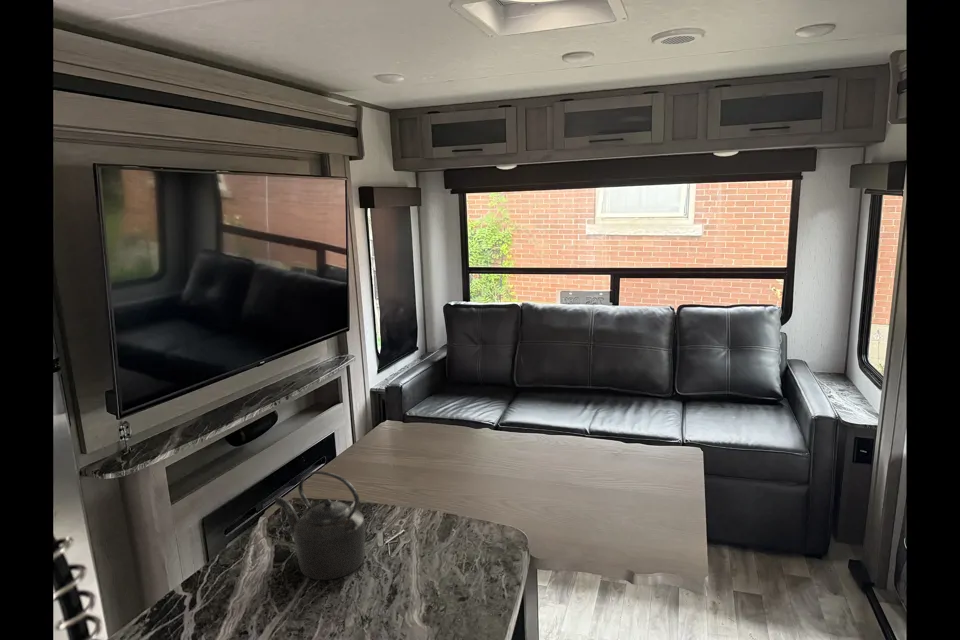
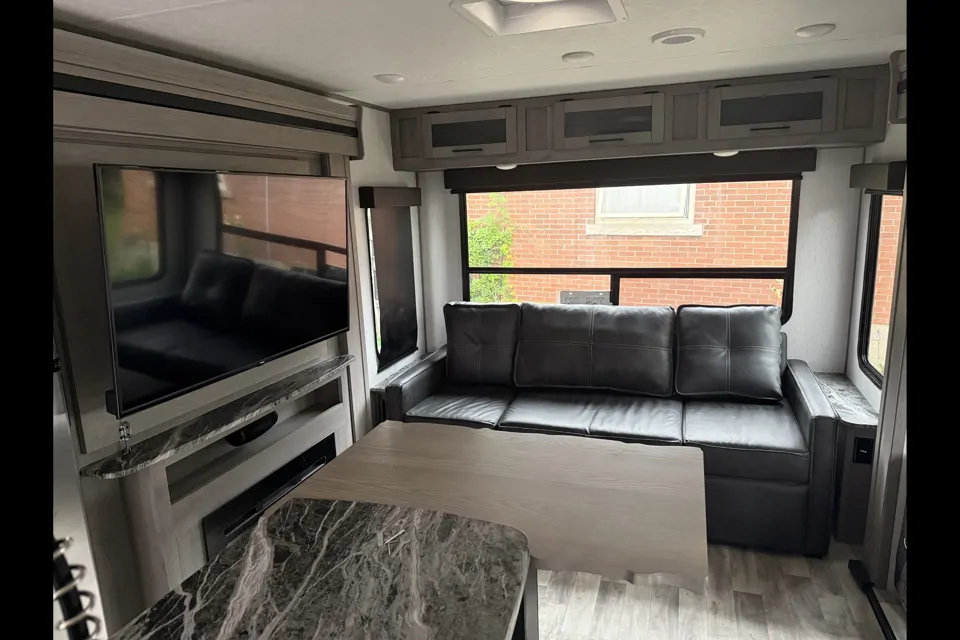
- kettle [274,470,366,581]
